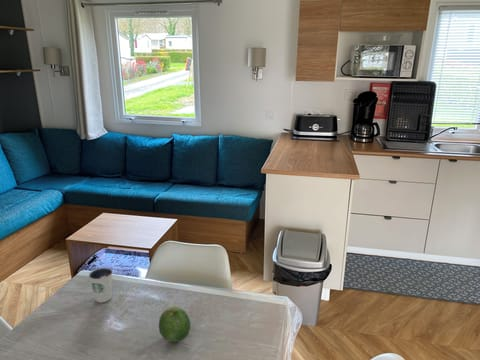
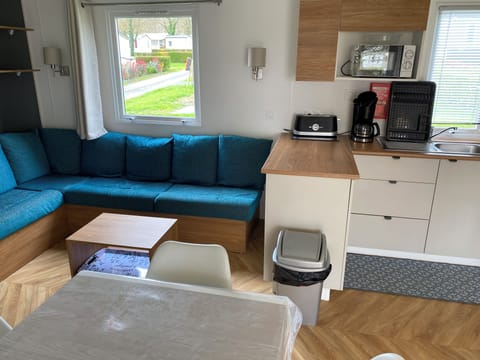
- dixie cup [87,266,114,303]
- fruit [158,306,191,343]
